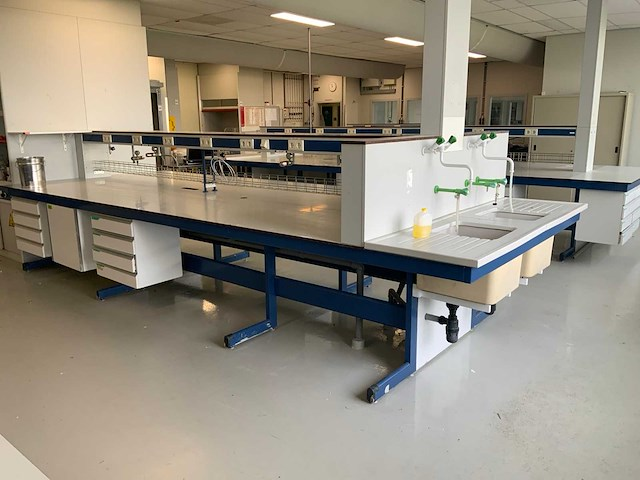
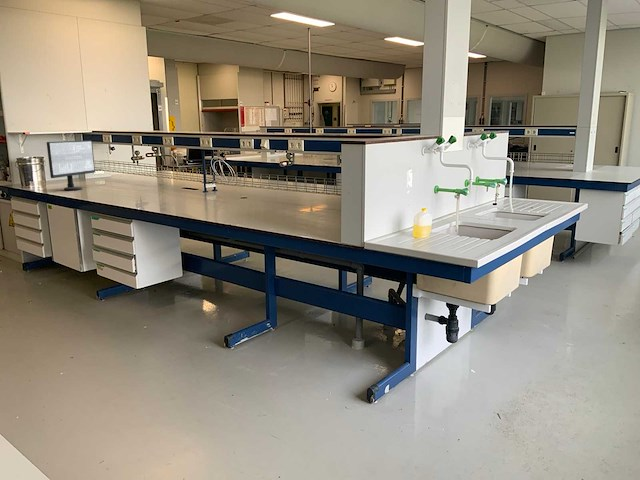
+ computer monitor [46,139,96,191]
